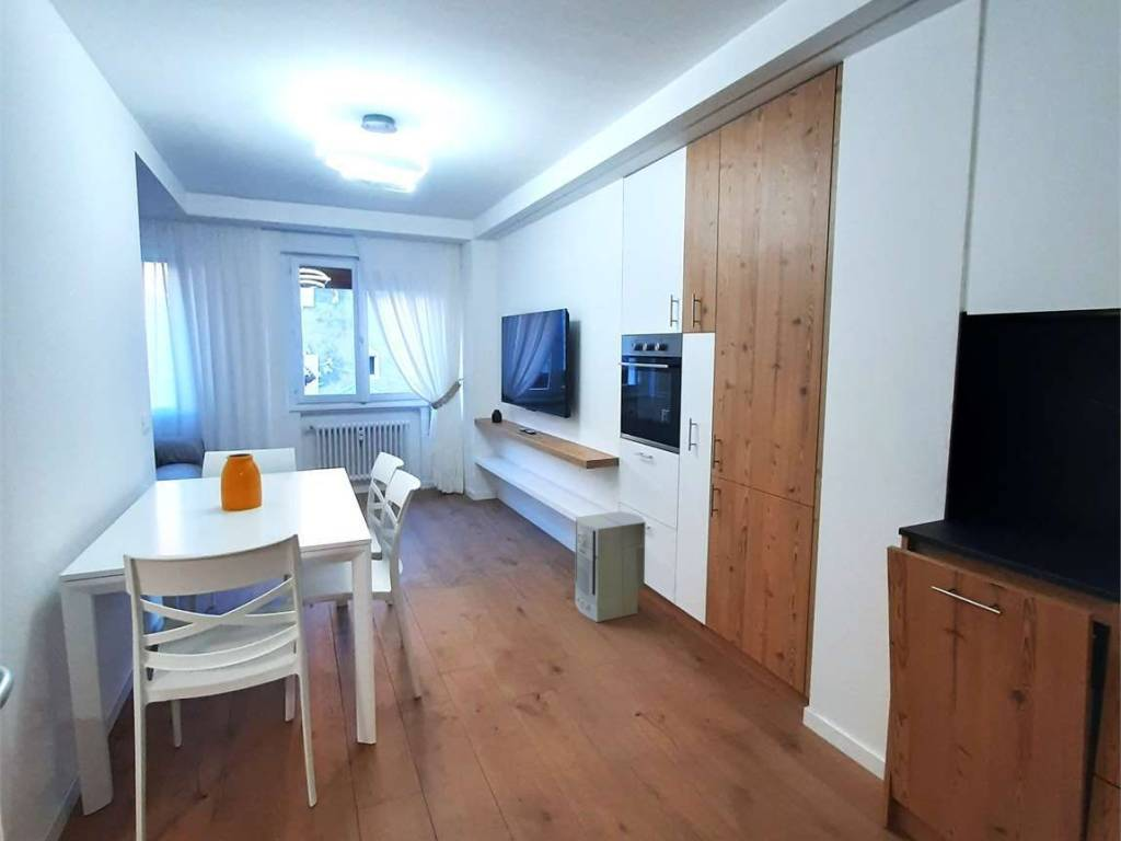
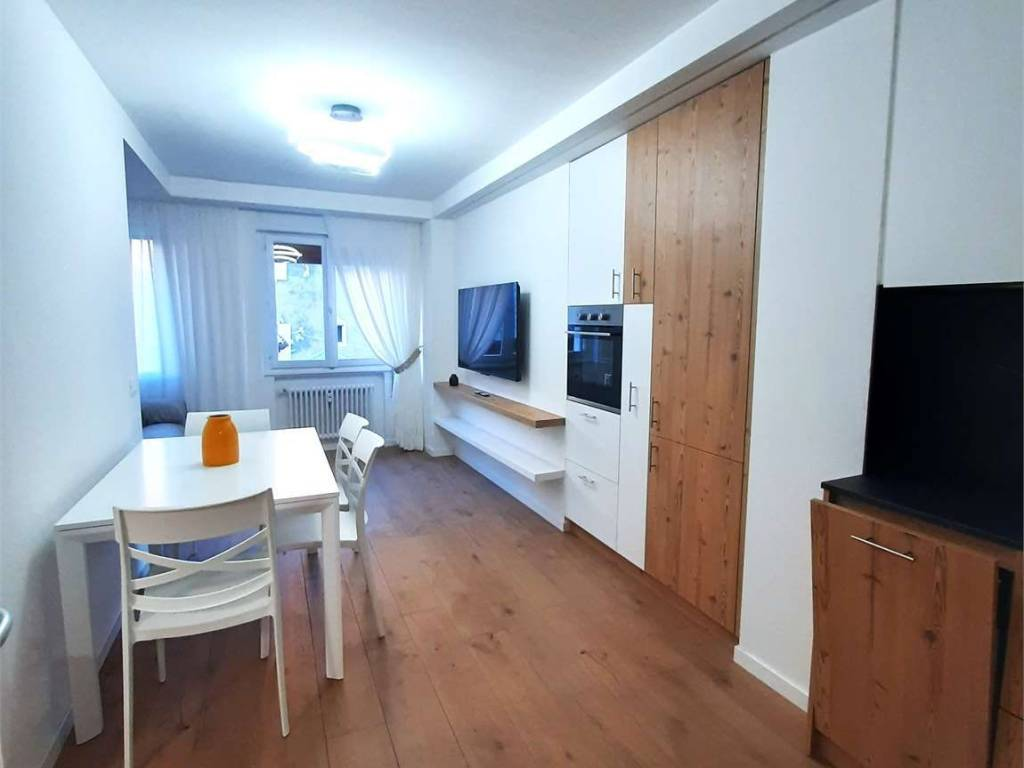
- air purifier [574,510,647,623]
